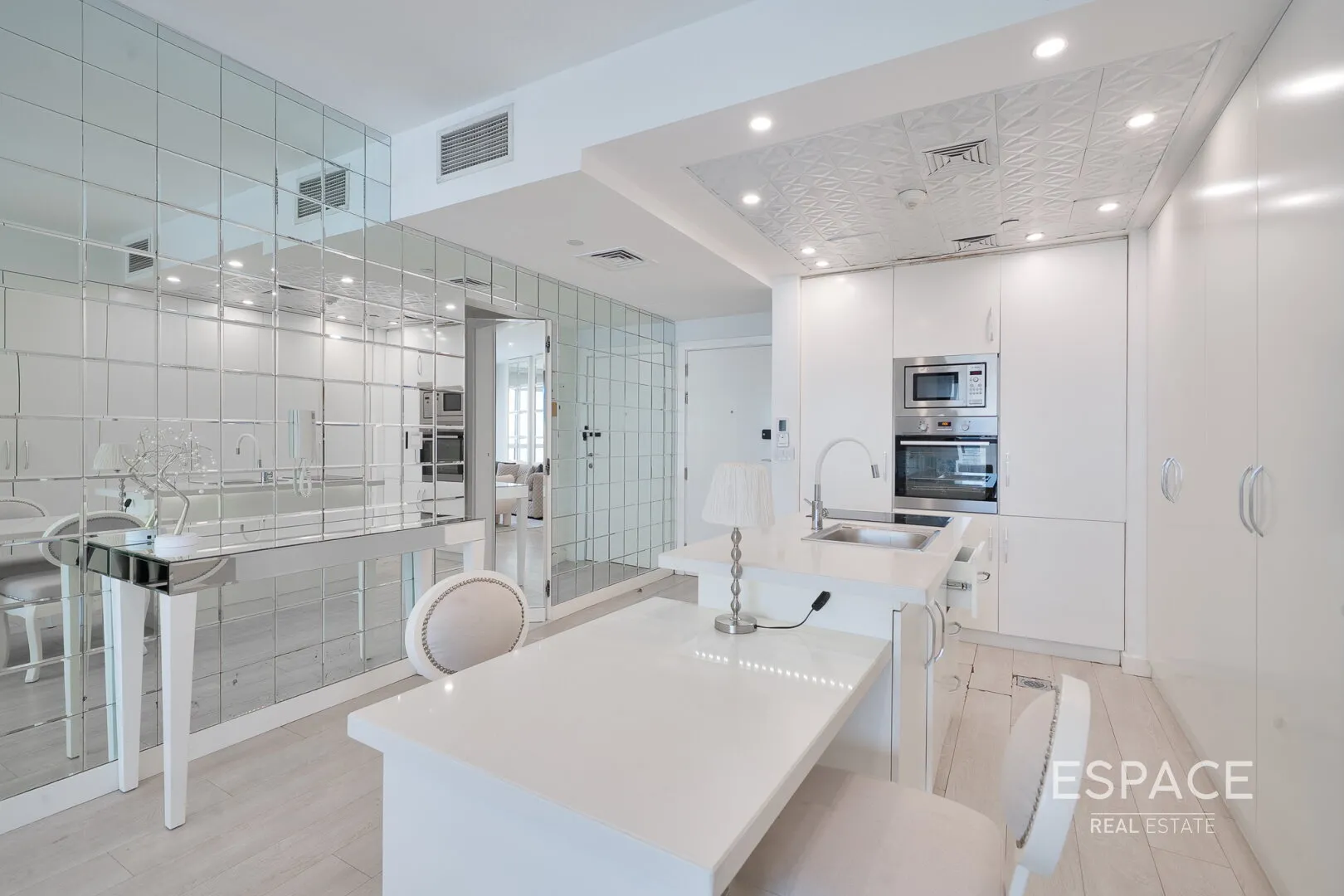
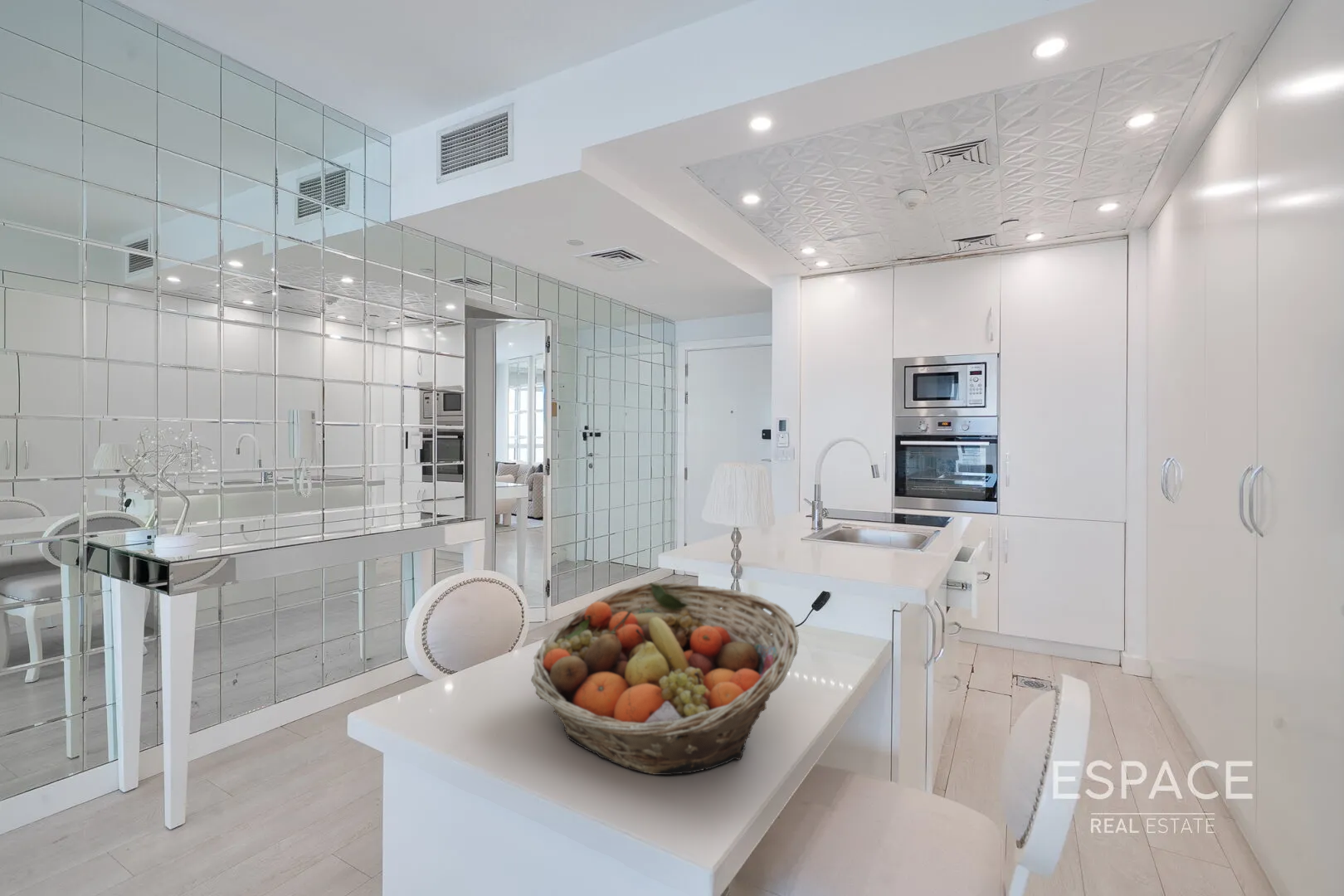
+ fruit basket [530,582,800,776]
